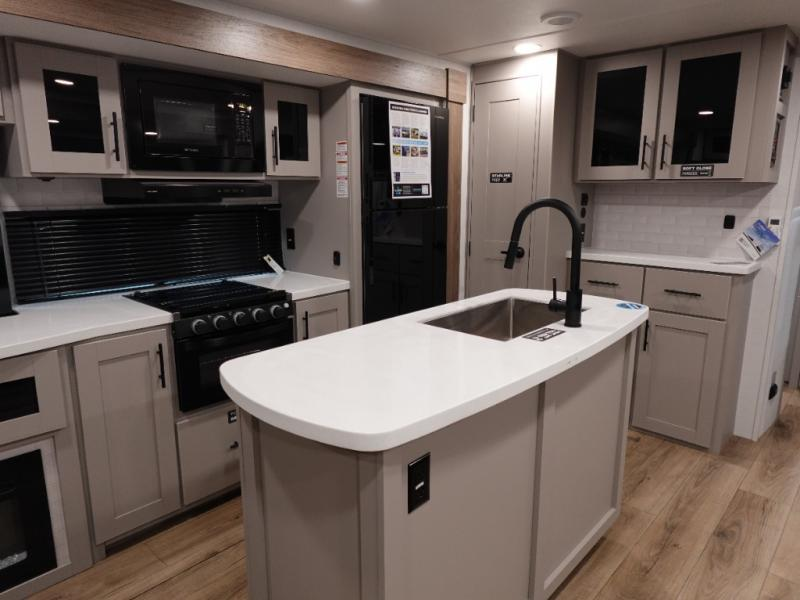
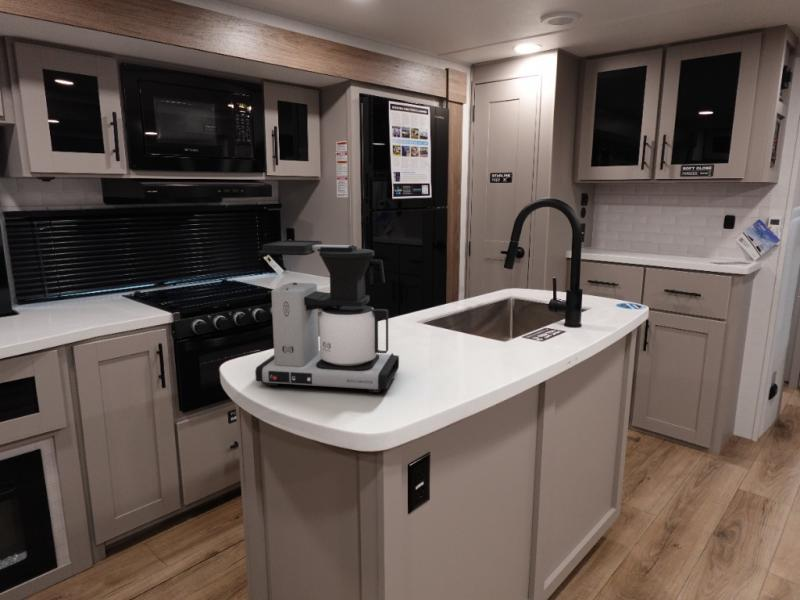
+ coffee maker [254,239,400,394]
